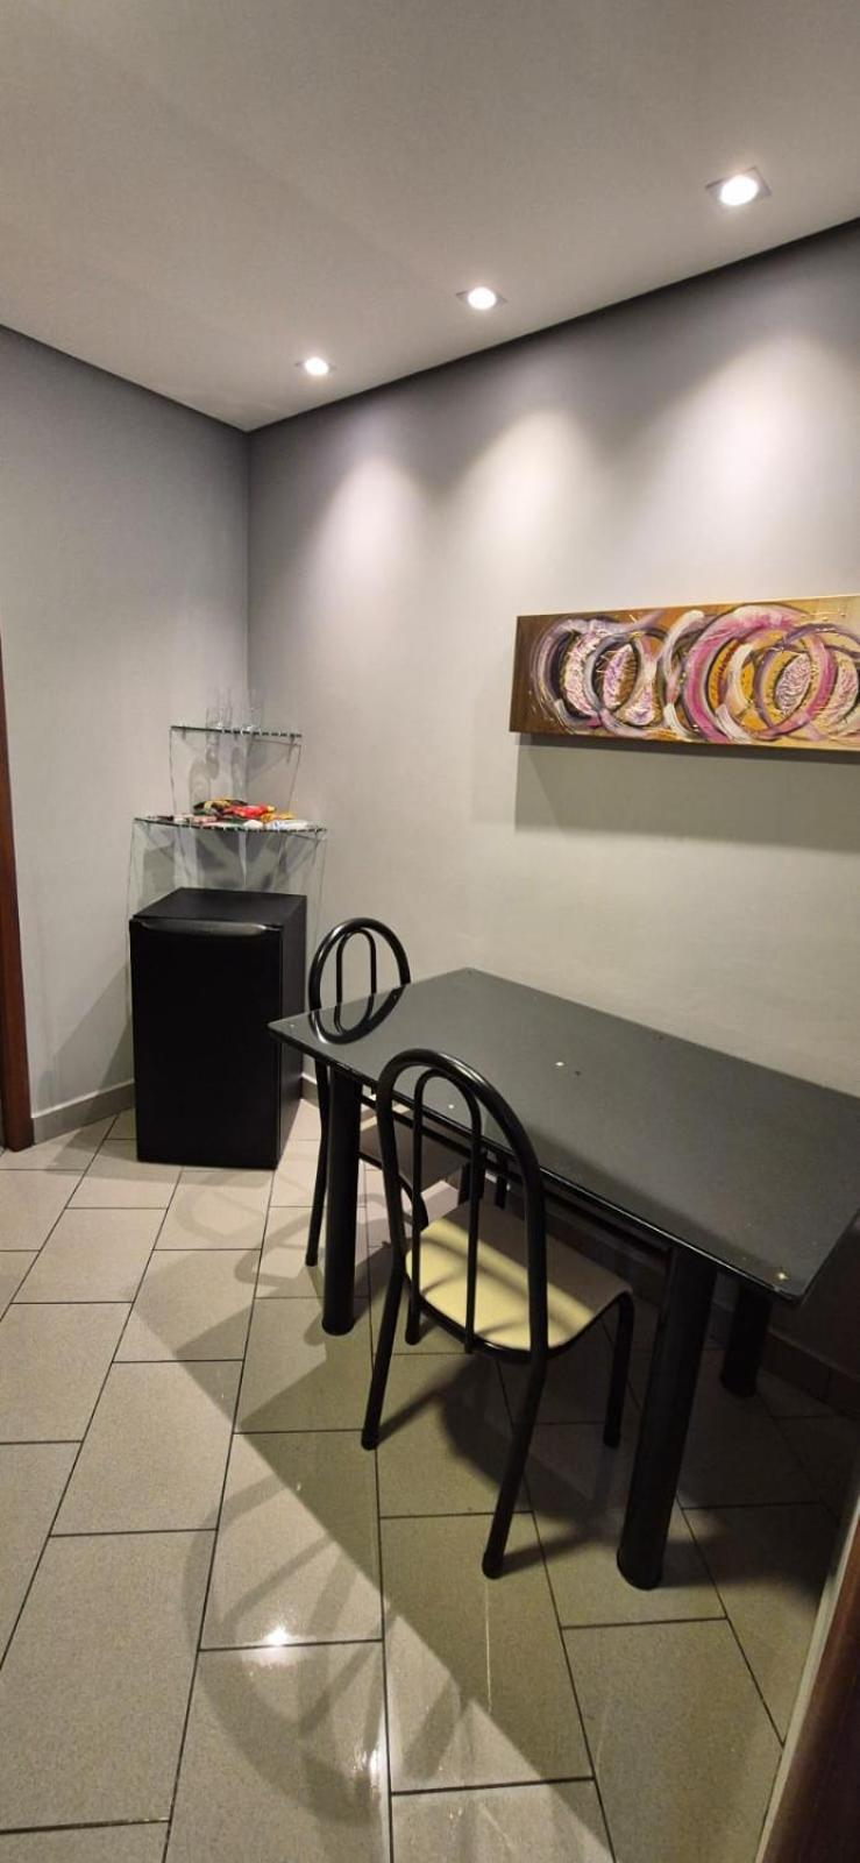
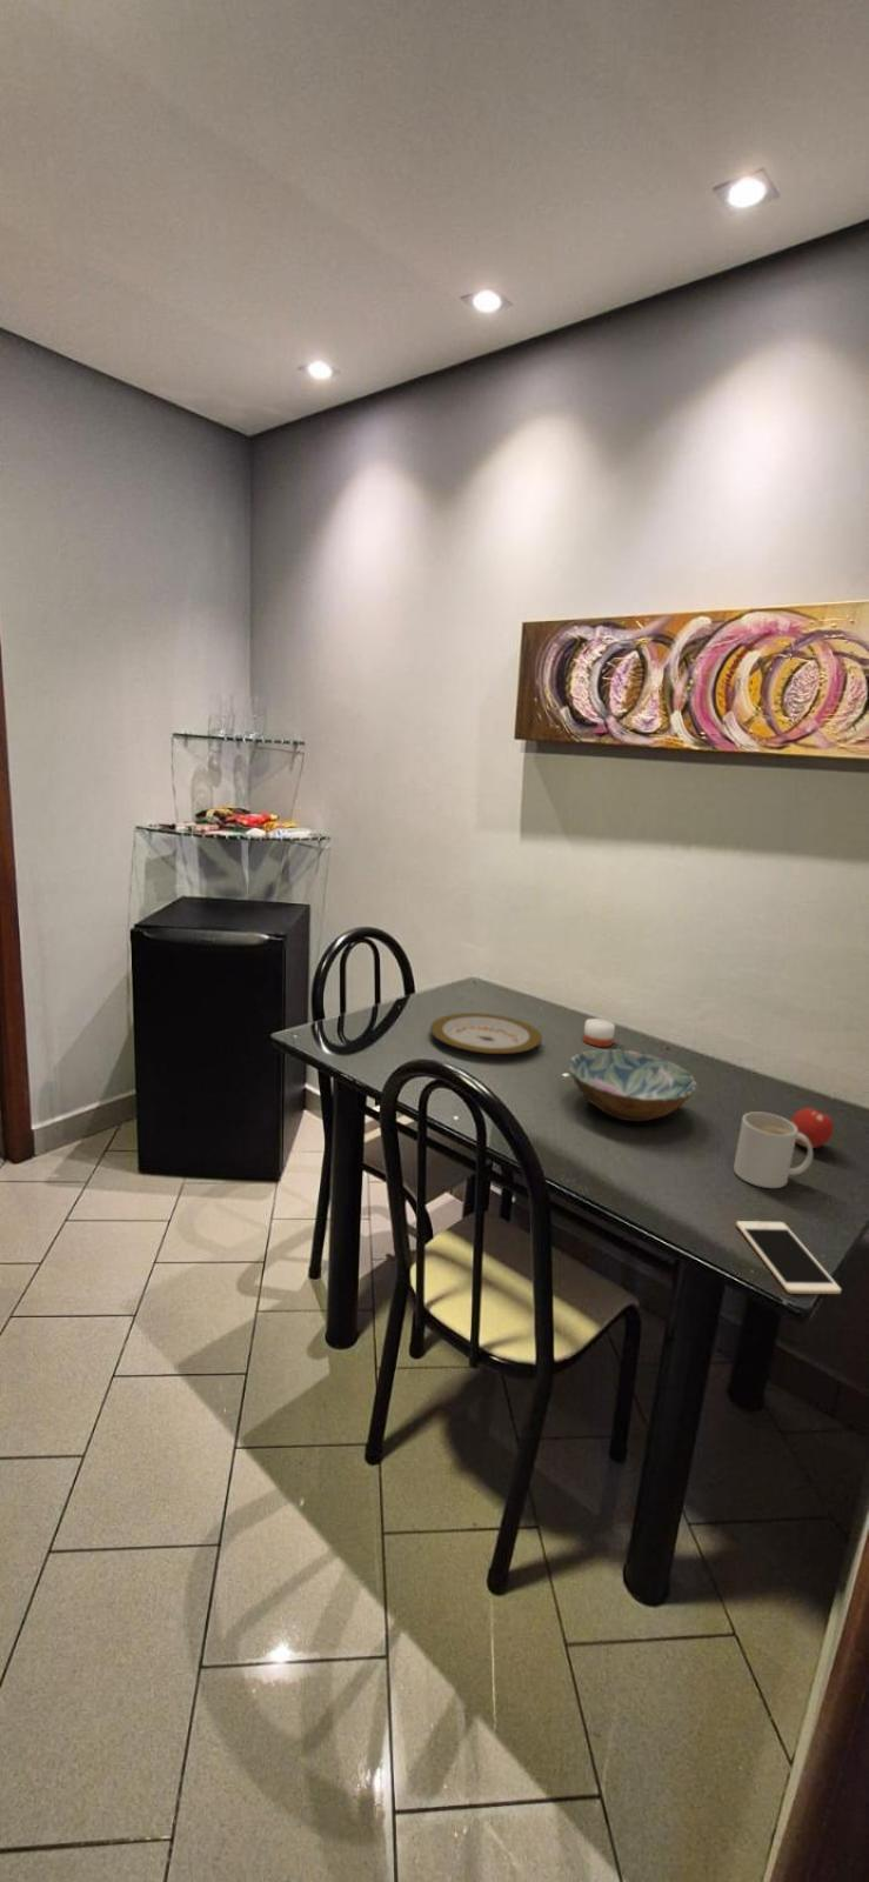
+ candle [582,1017,616,1048]
+ mug [732,1110,814,1189]
+ fruit [790,1107,835,1149]
+ bowl [568,1048,697,1122]
+ plate [430,1012,544,1055]
+ cell phone [735,1219,841,1295]
